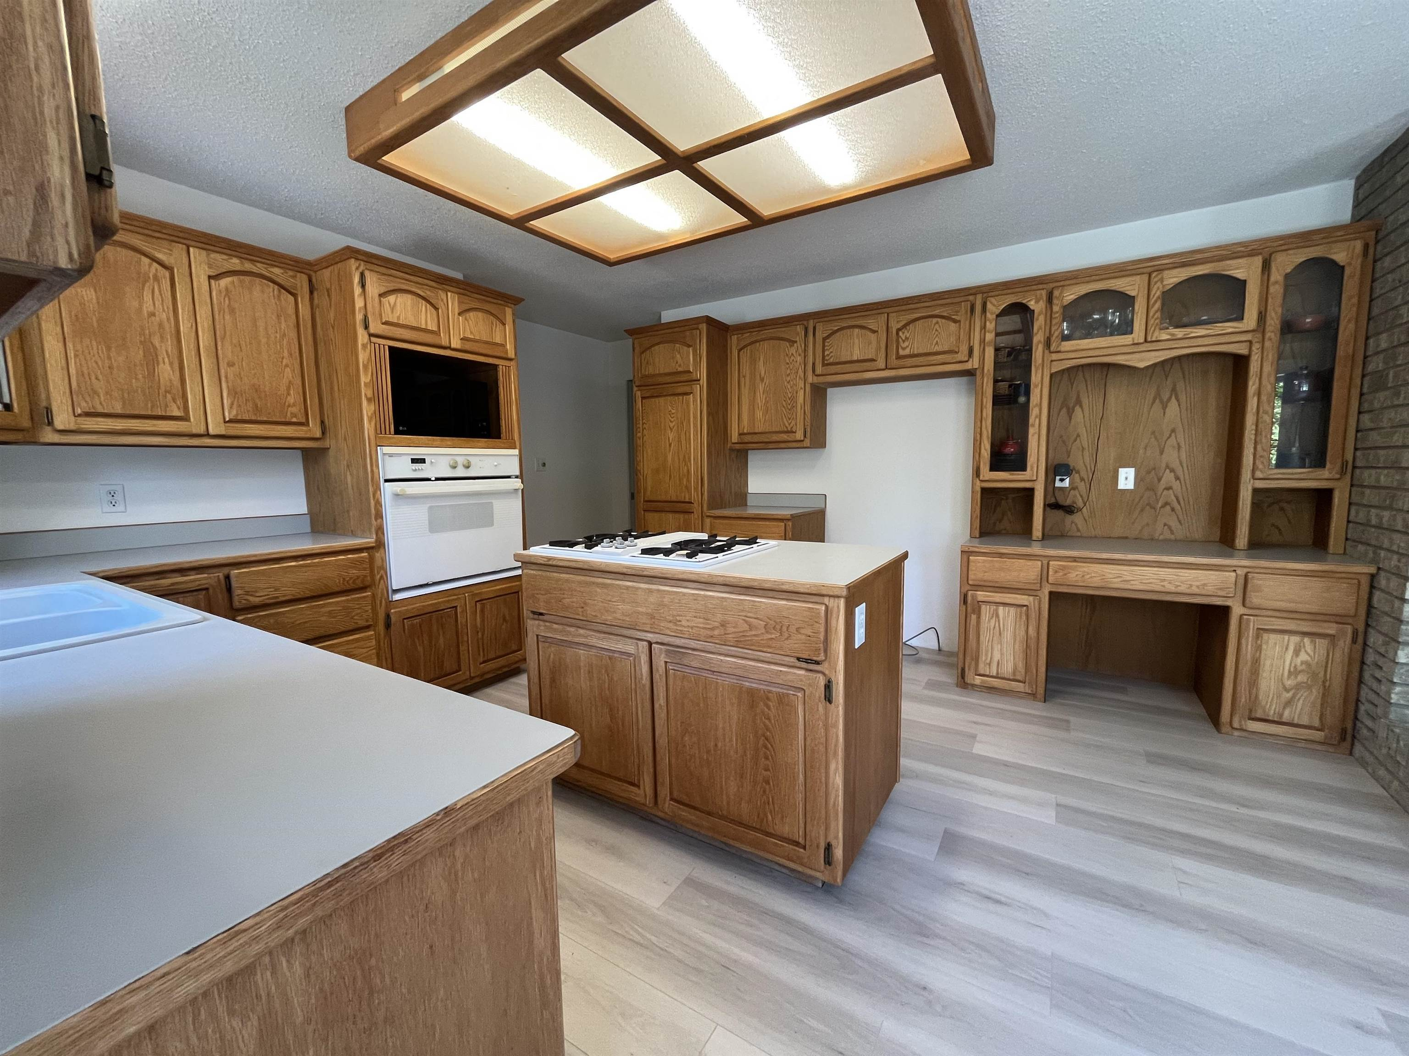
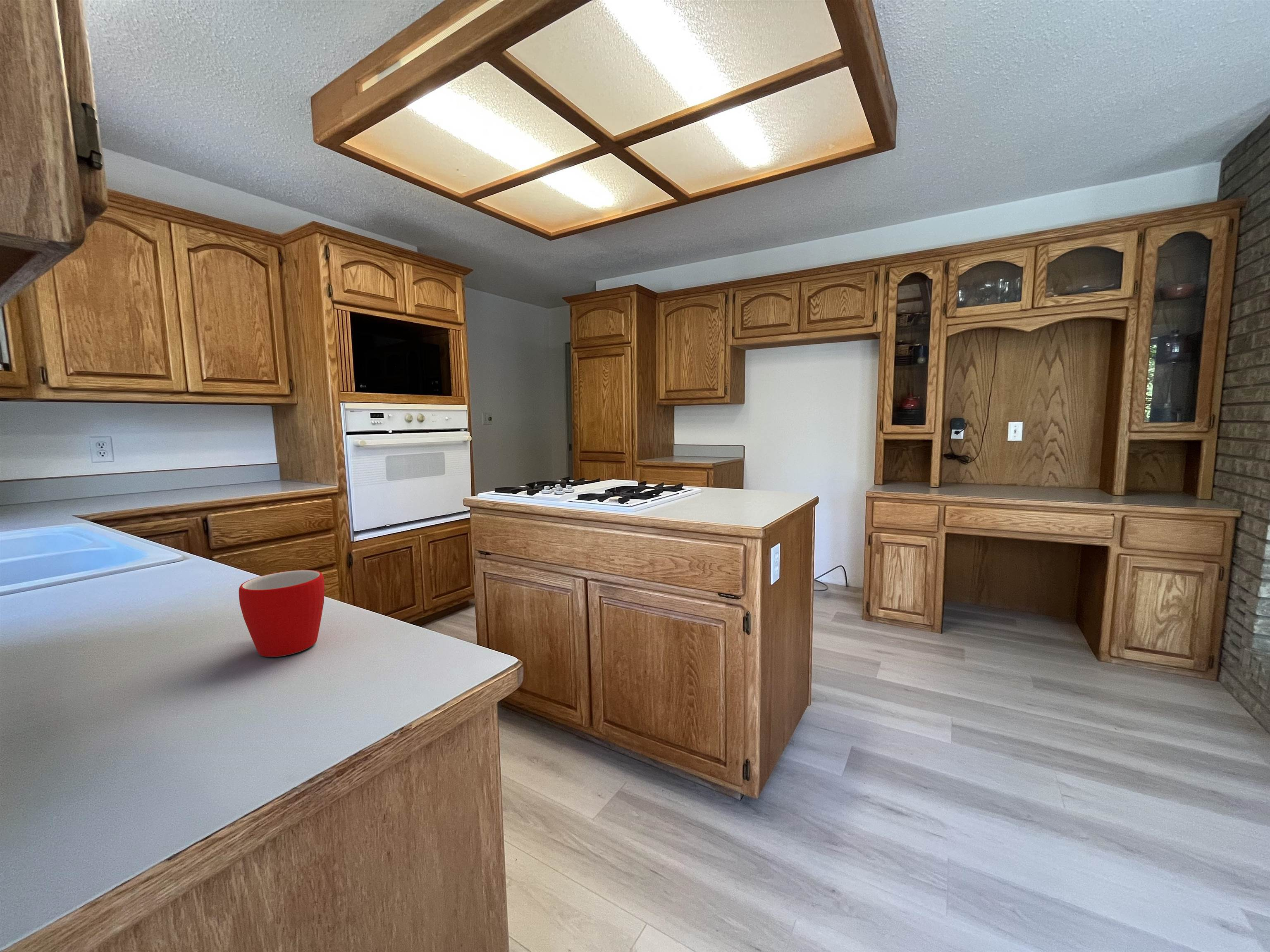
+ mug [239,569,325,657]
